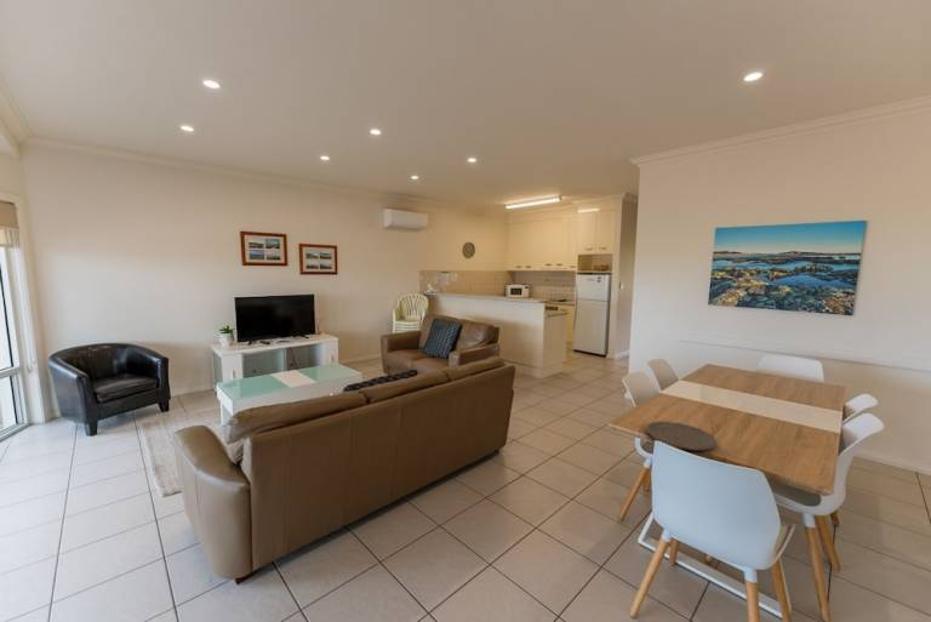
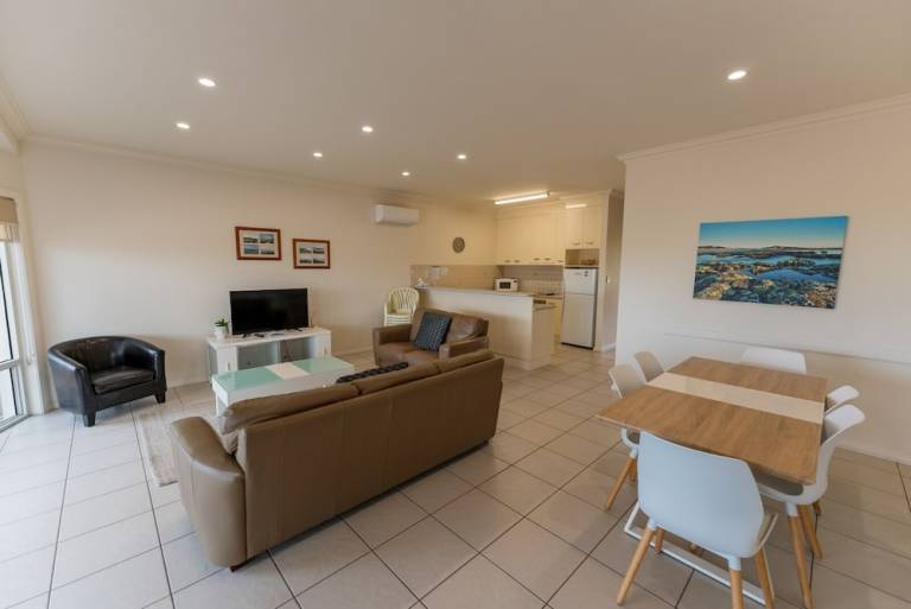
- plate [645,421,718,451]
